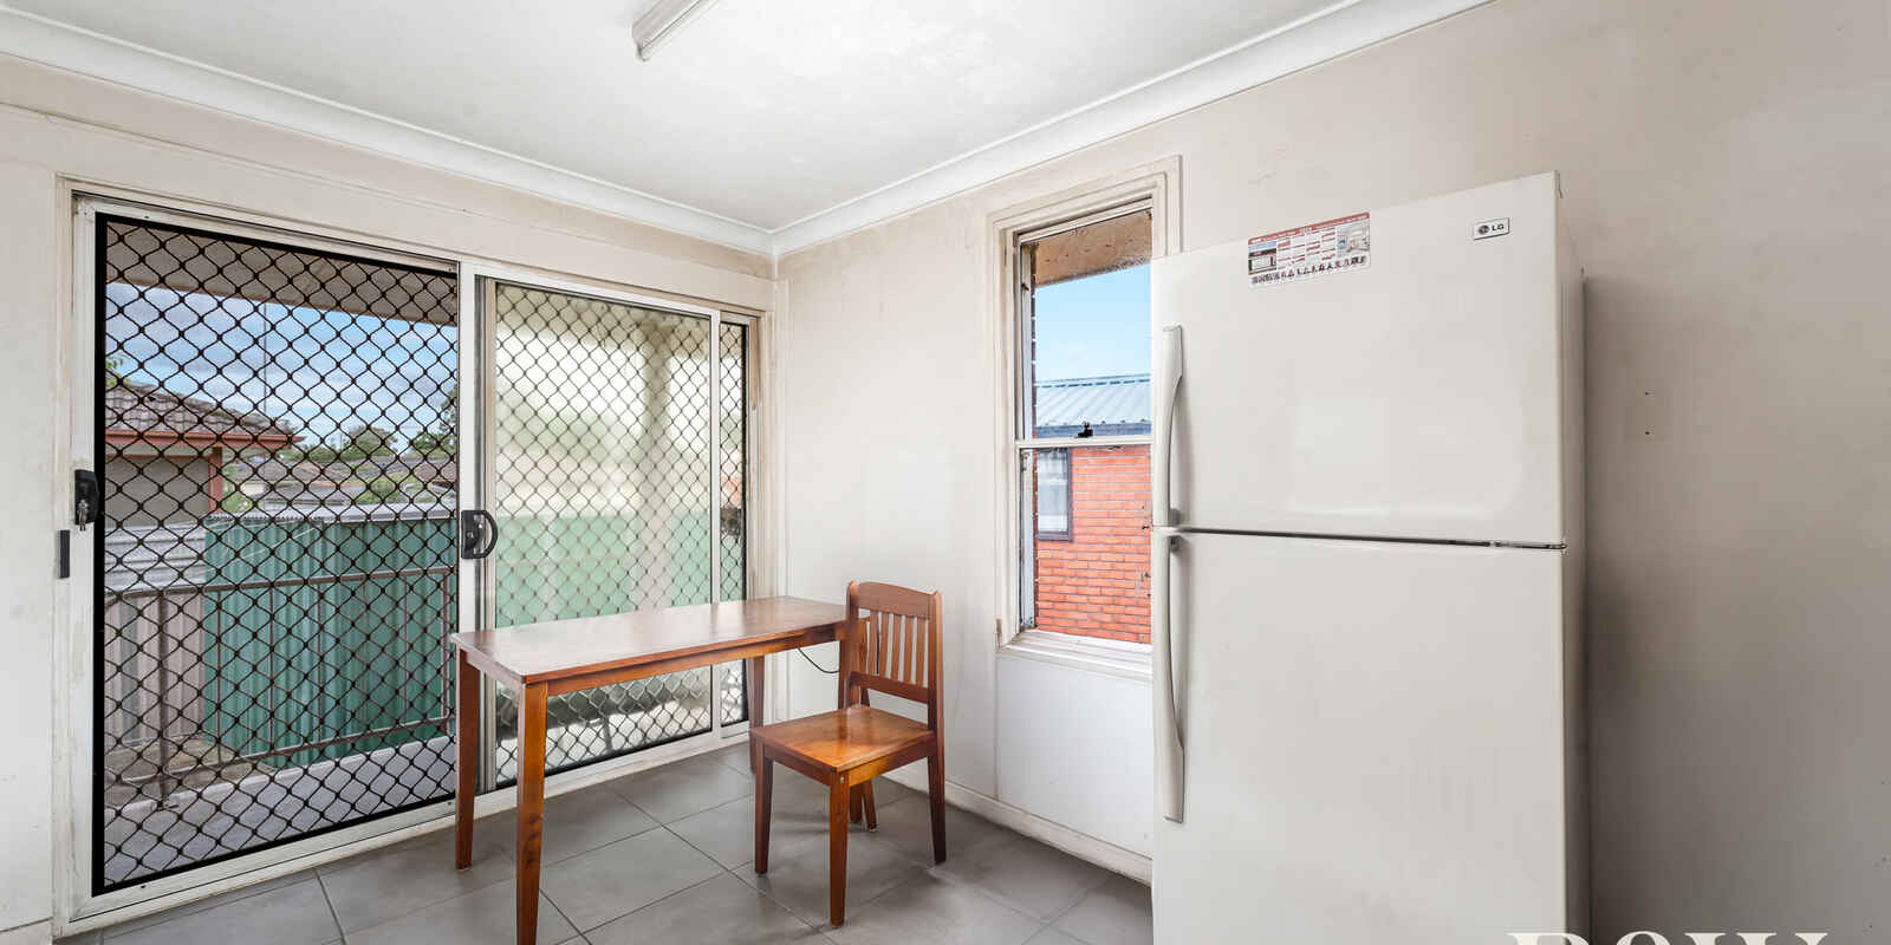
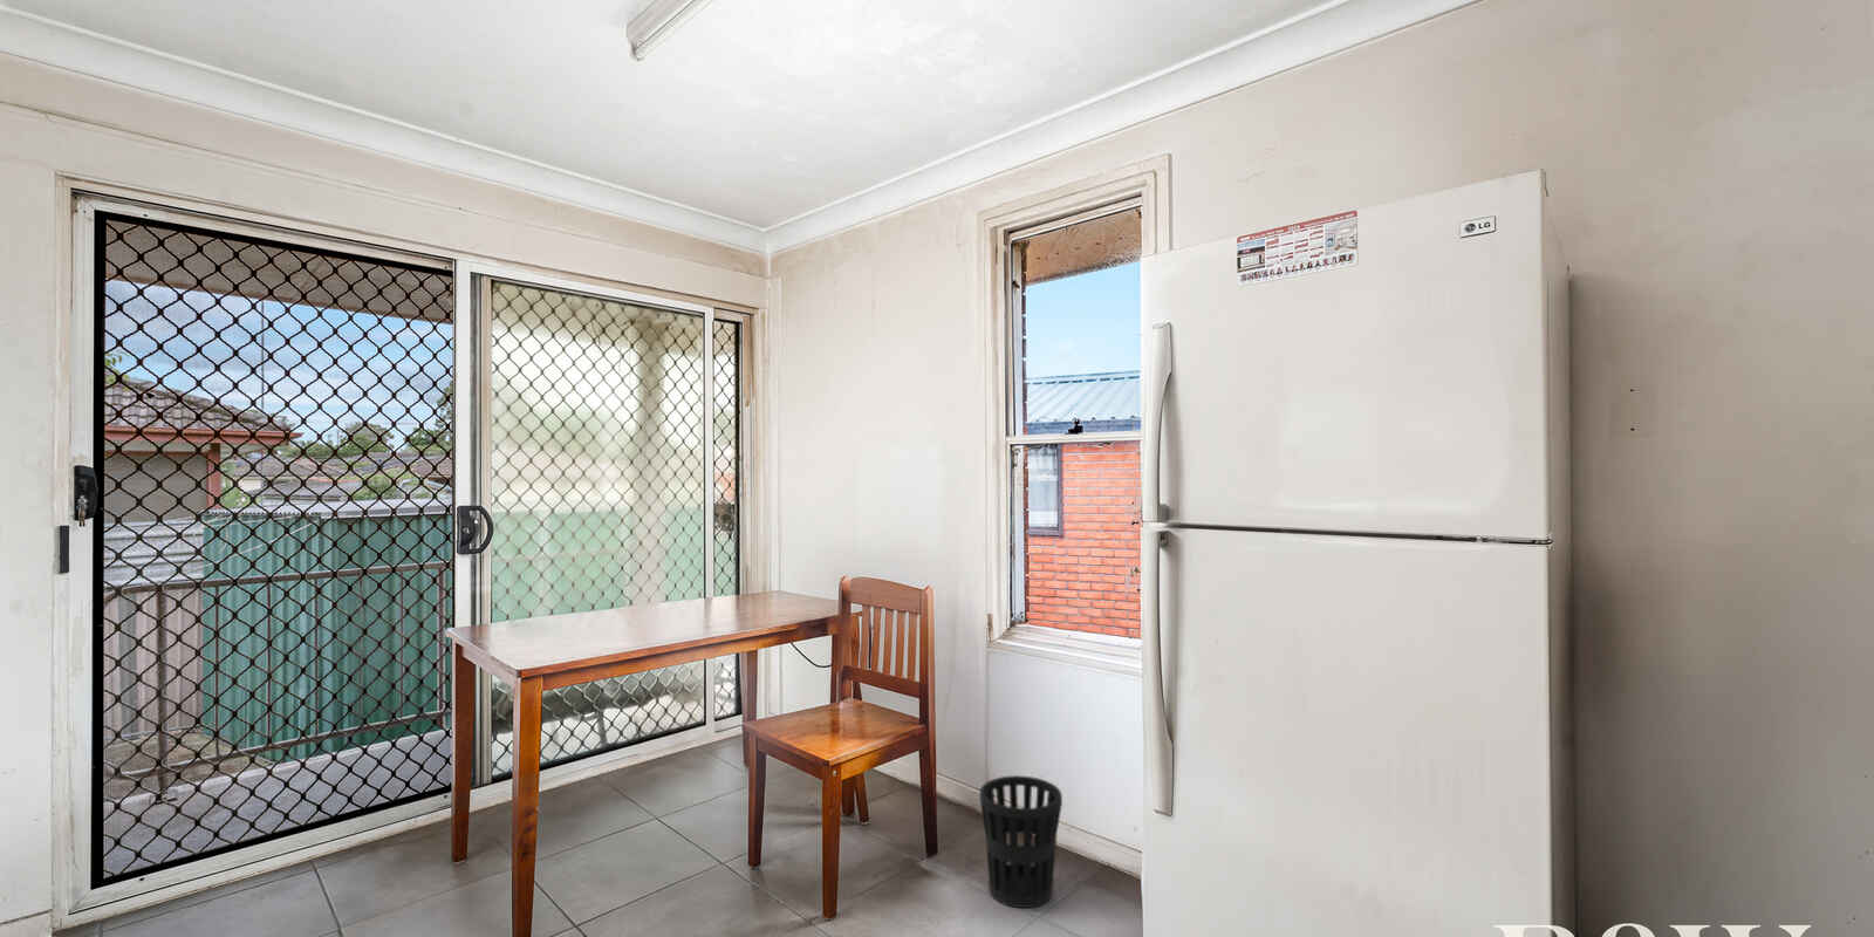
+ wastebasket [979,774,1064,908]
